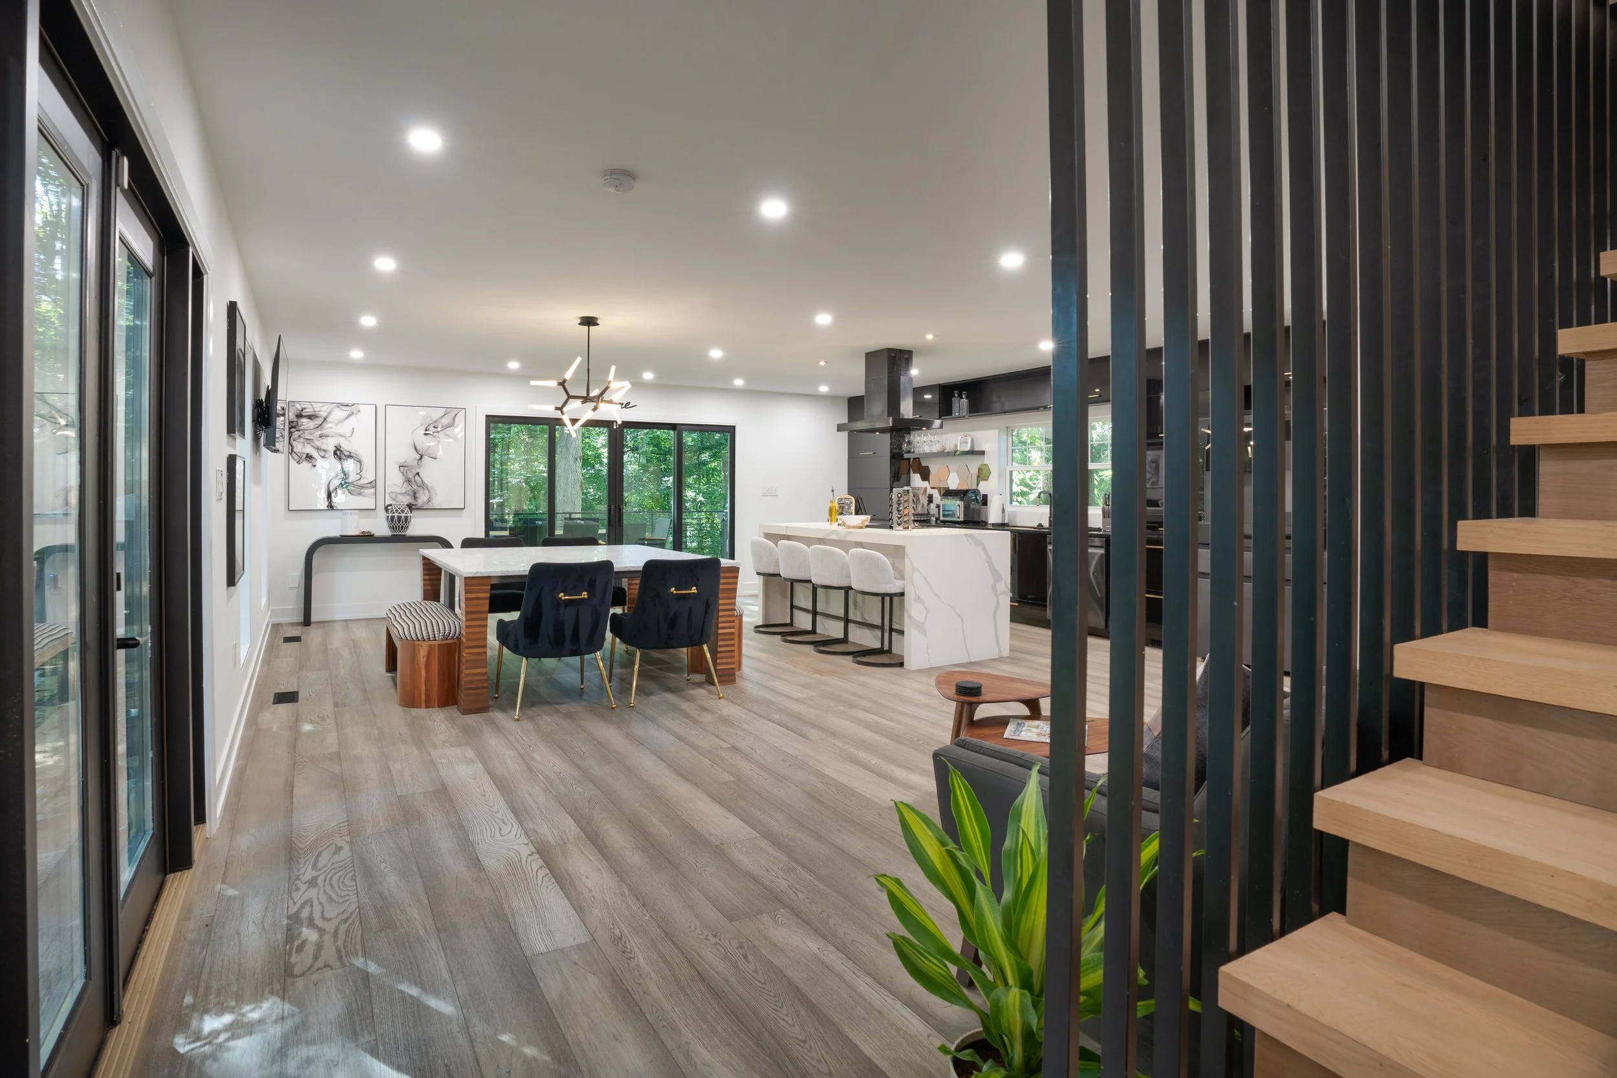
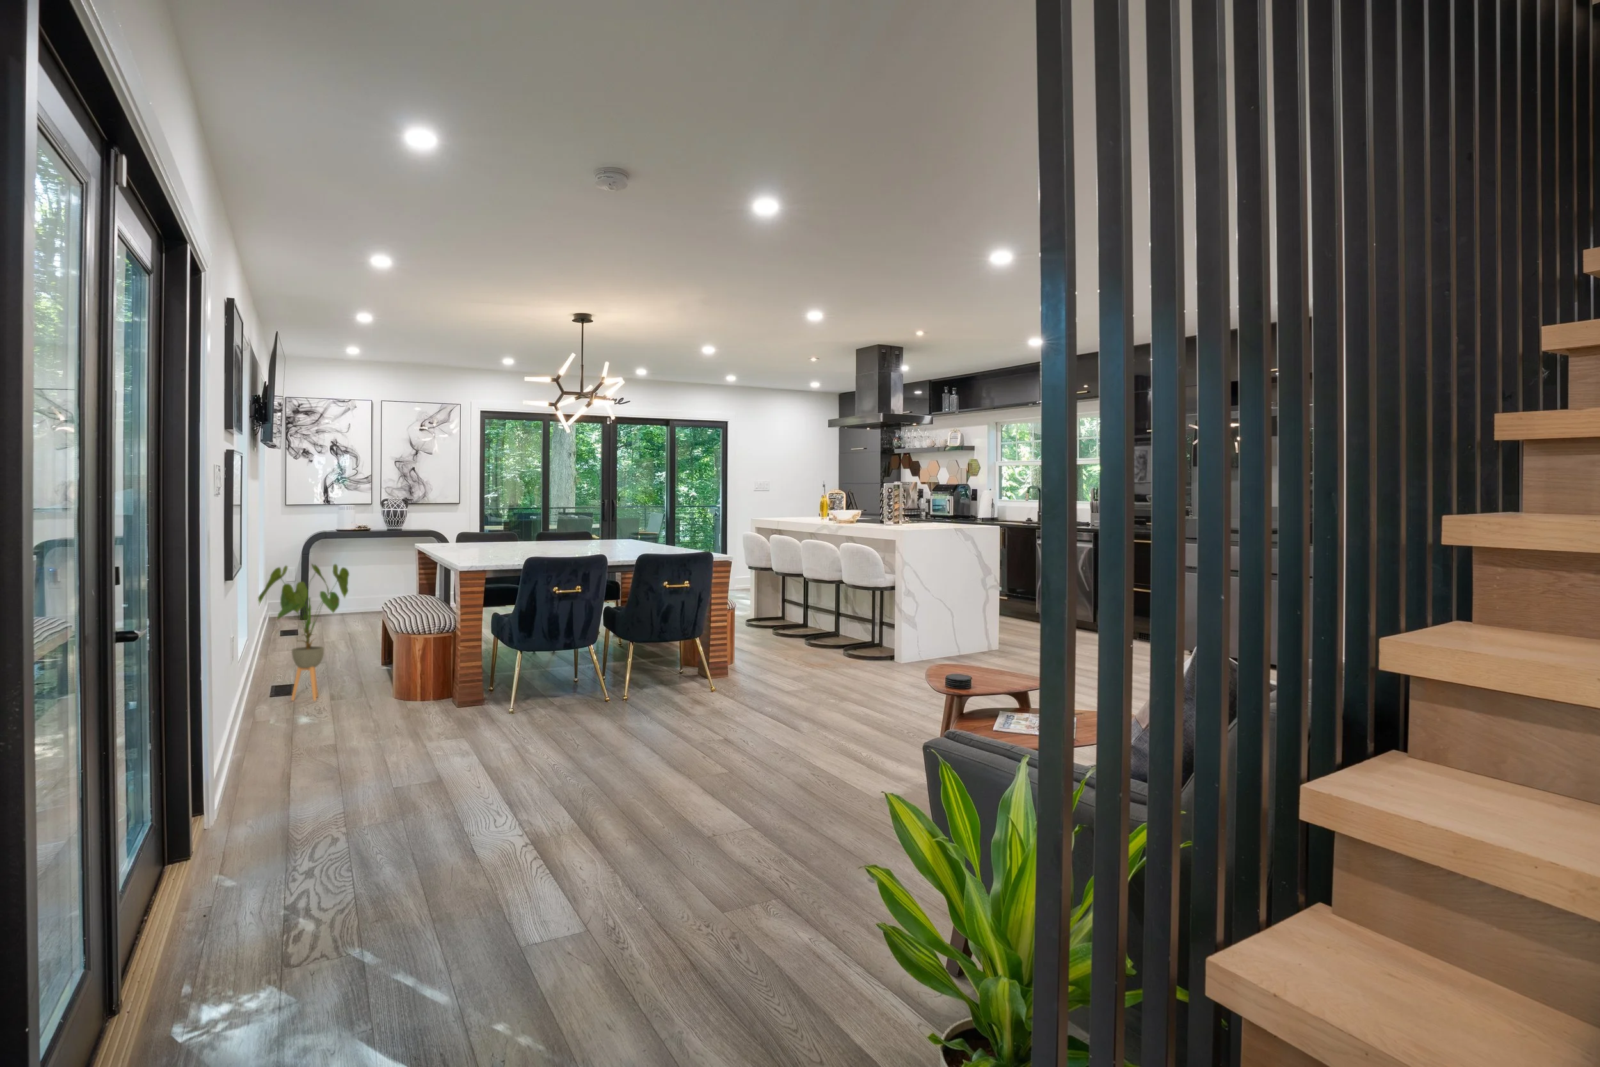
+ house plant [257,562,350,701]
